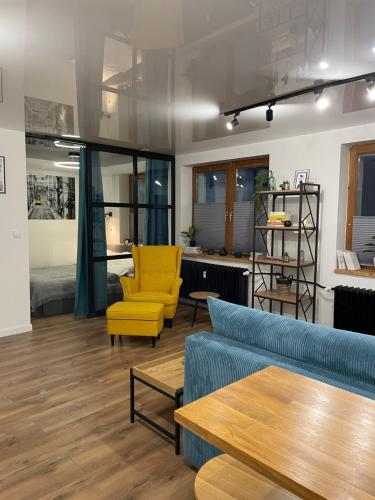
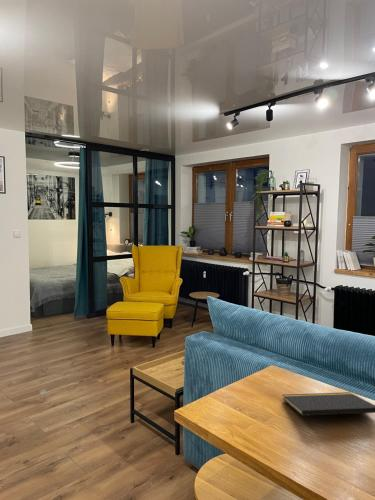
+ notepad [281,391,375,417]
